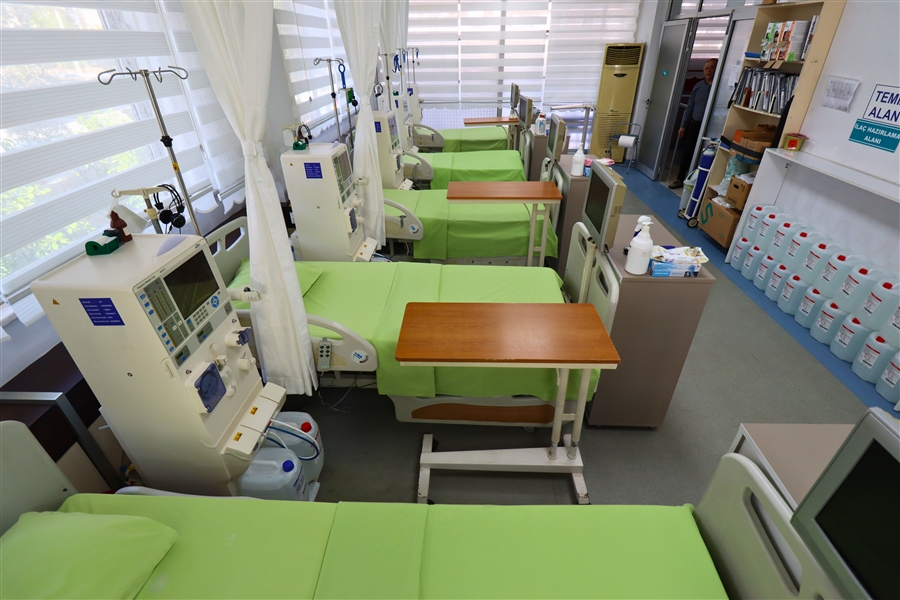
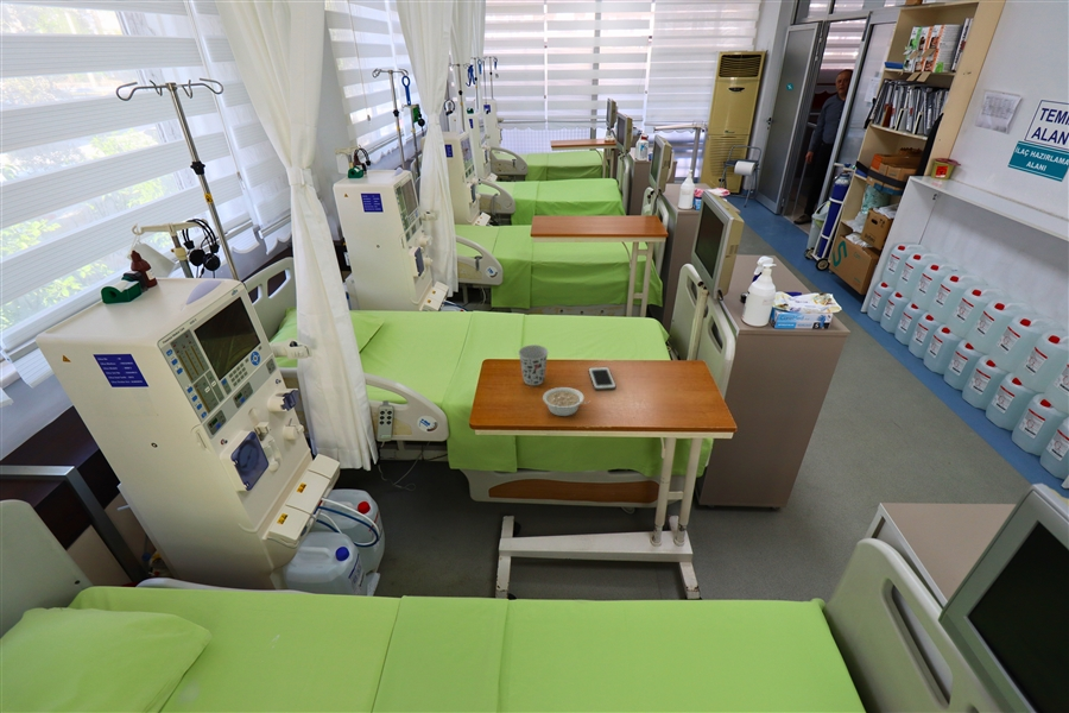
+ legume [542,386,590,417]
+ cup [518,343,550,386]
+ cell phone [587,366,616,391]
